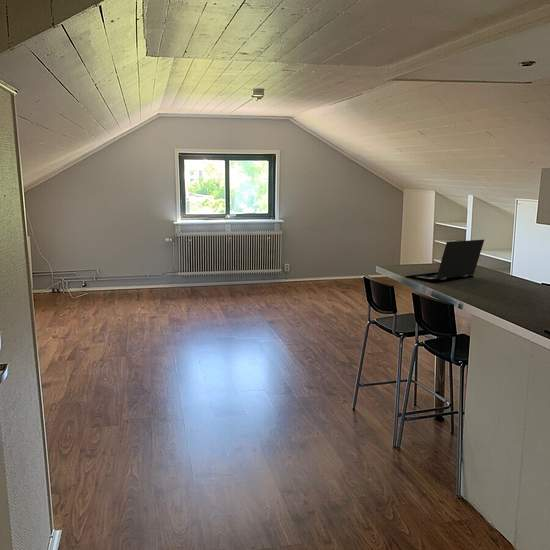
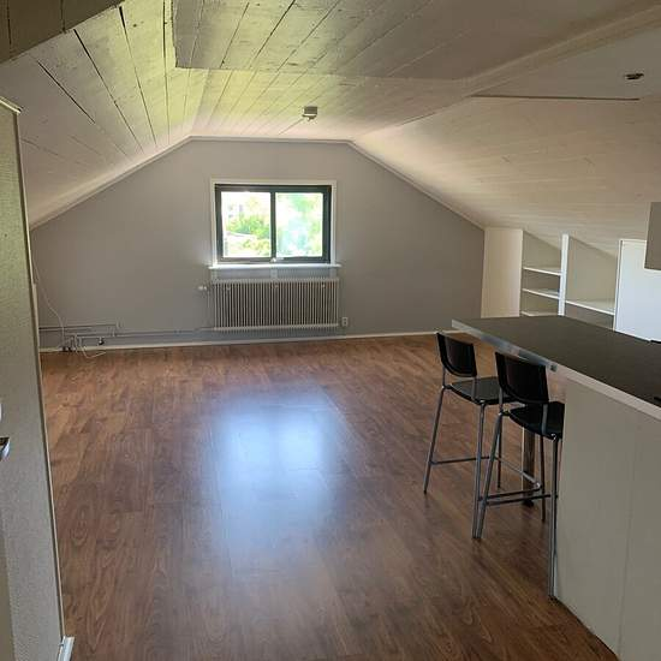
- laptop [404,239,485,283]
